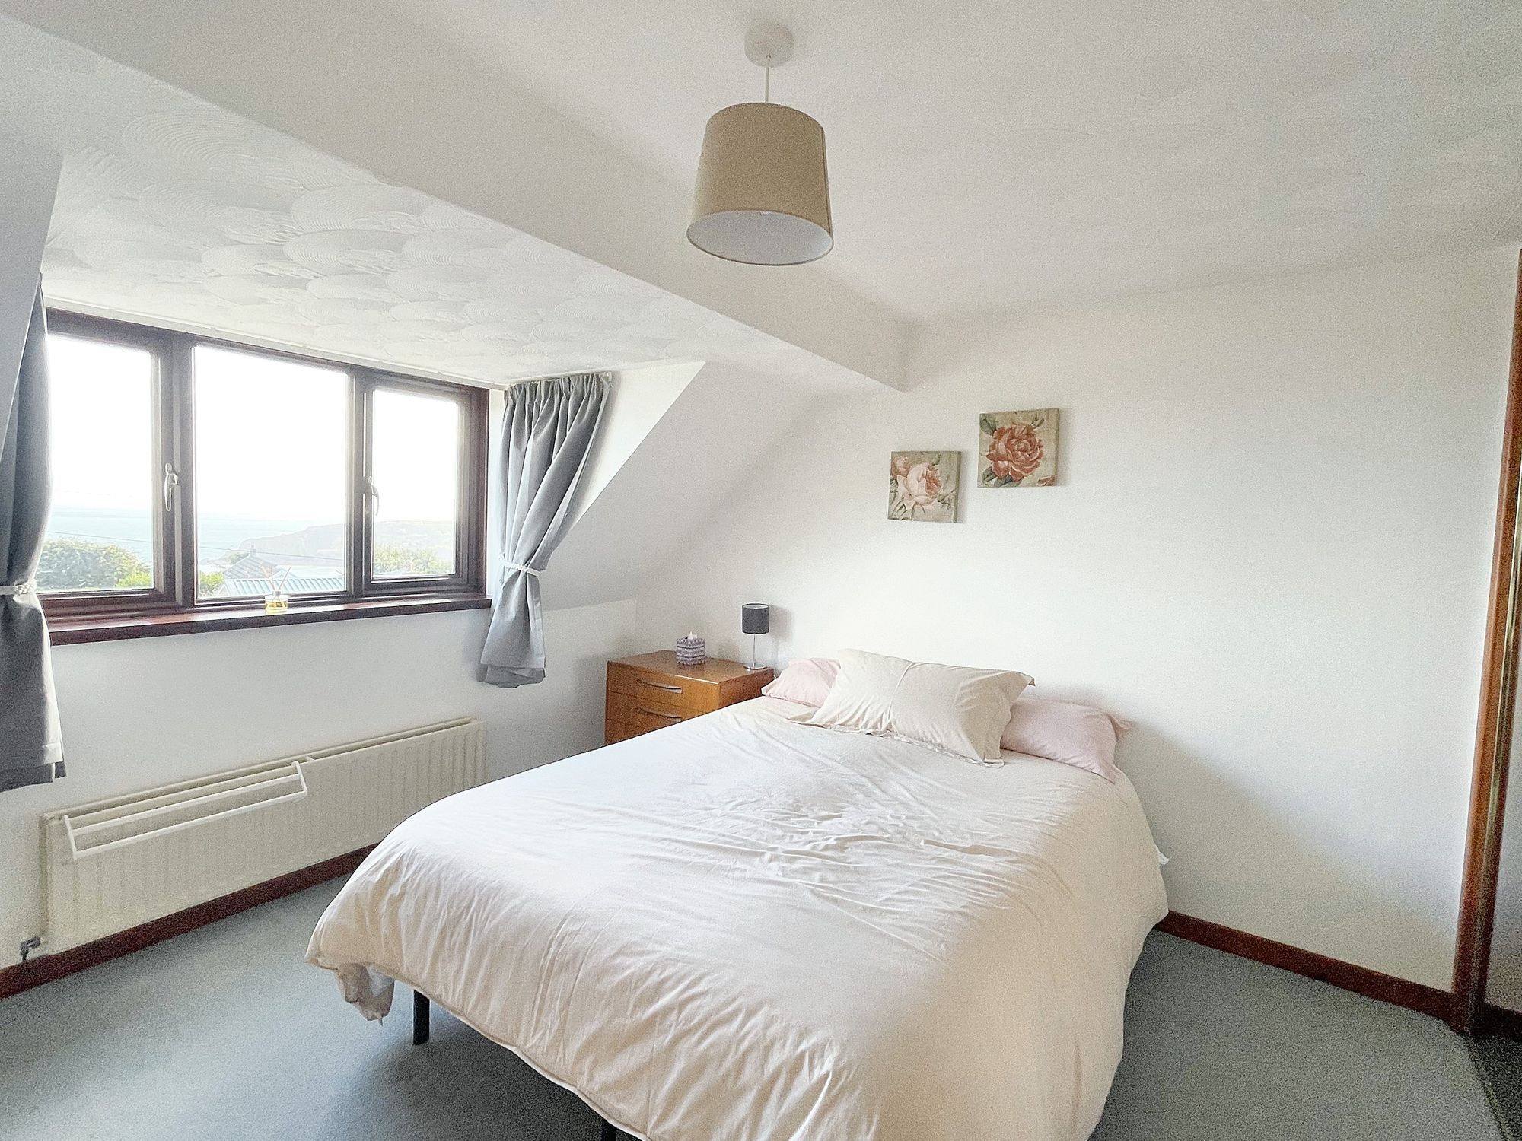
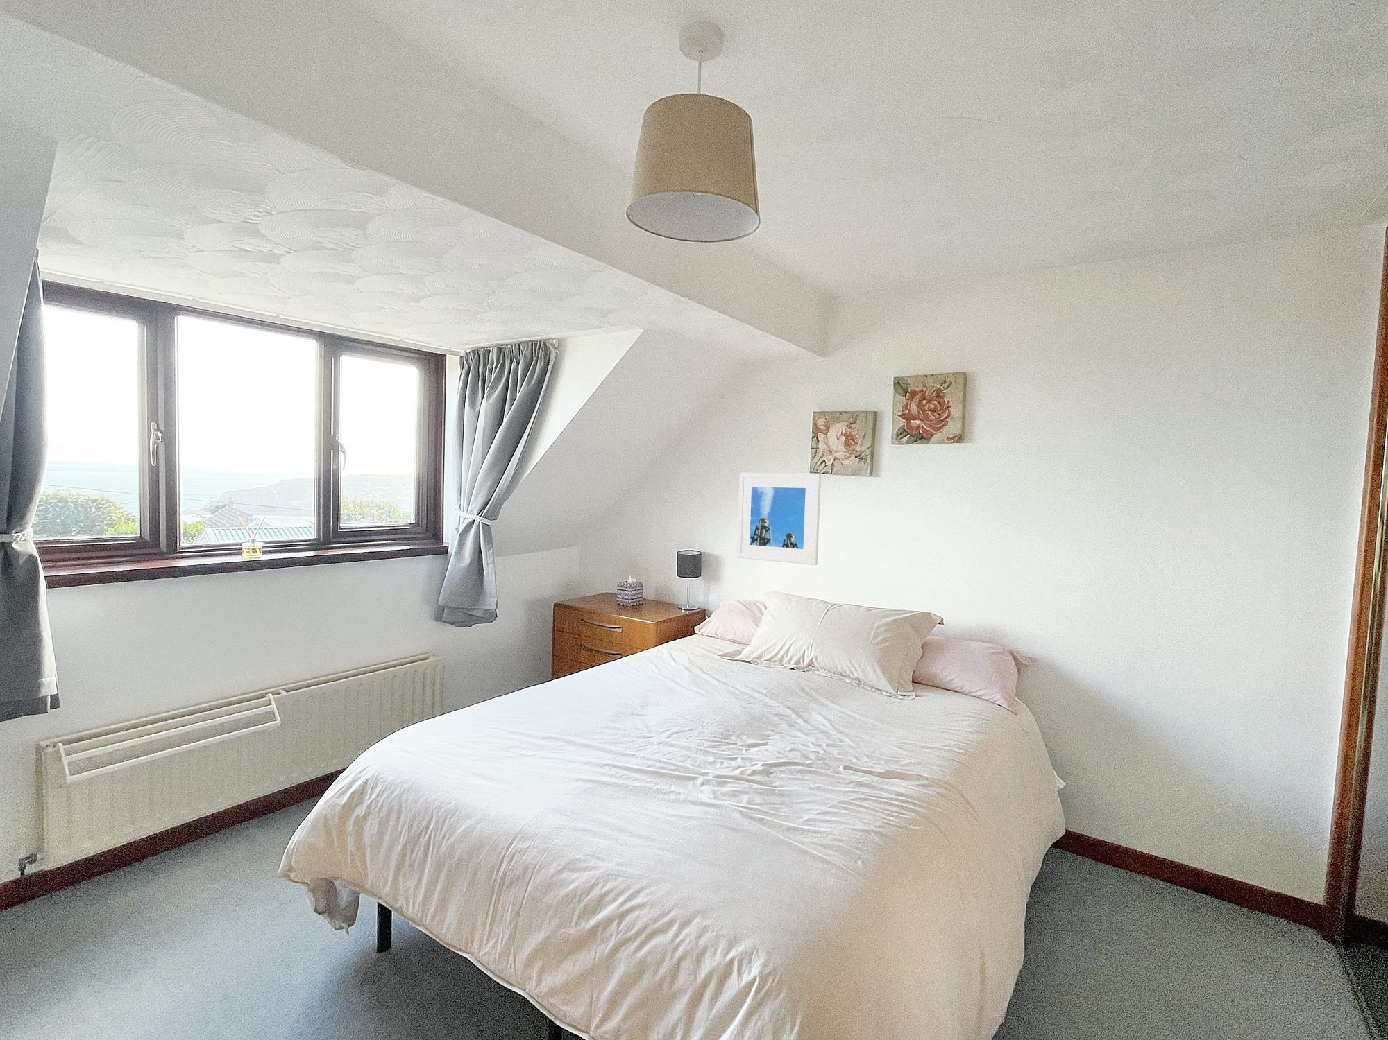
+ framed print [737,472,822,566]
